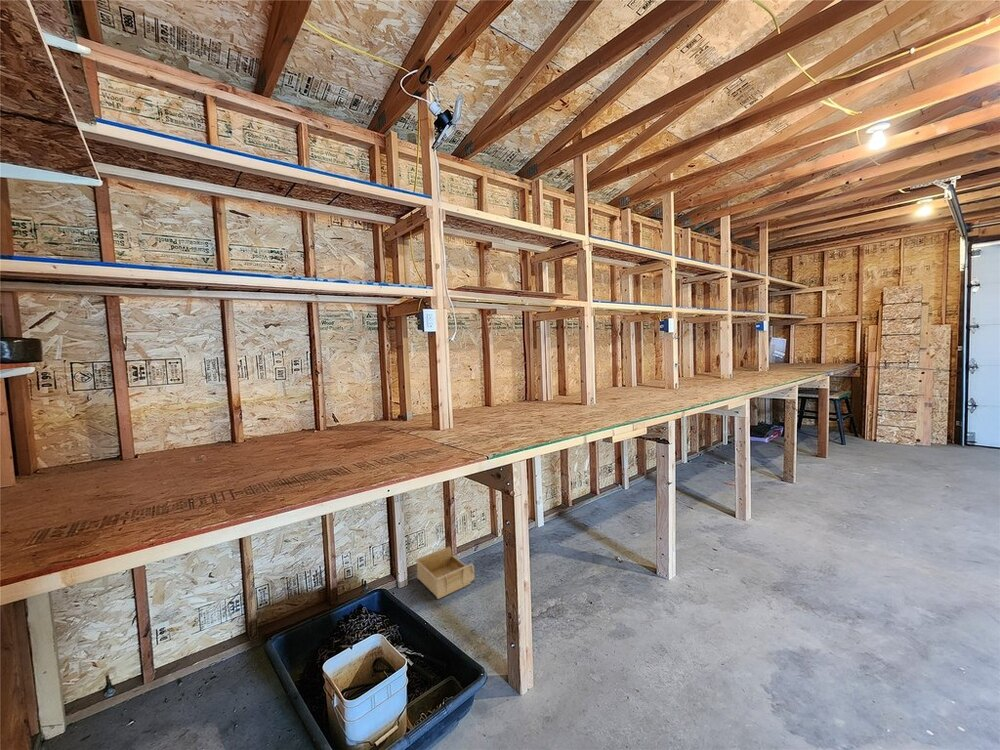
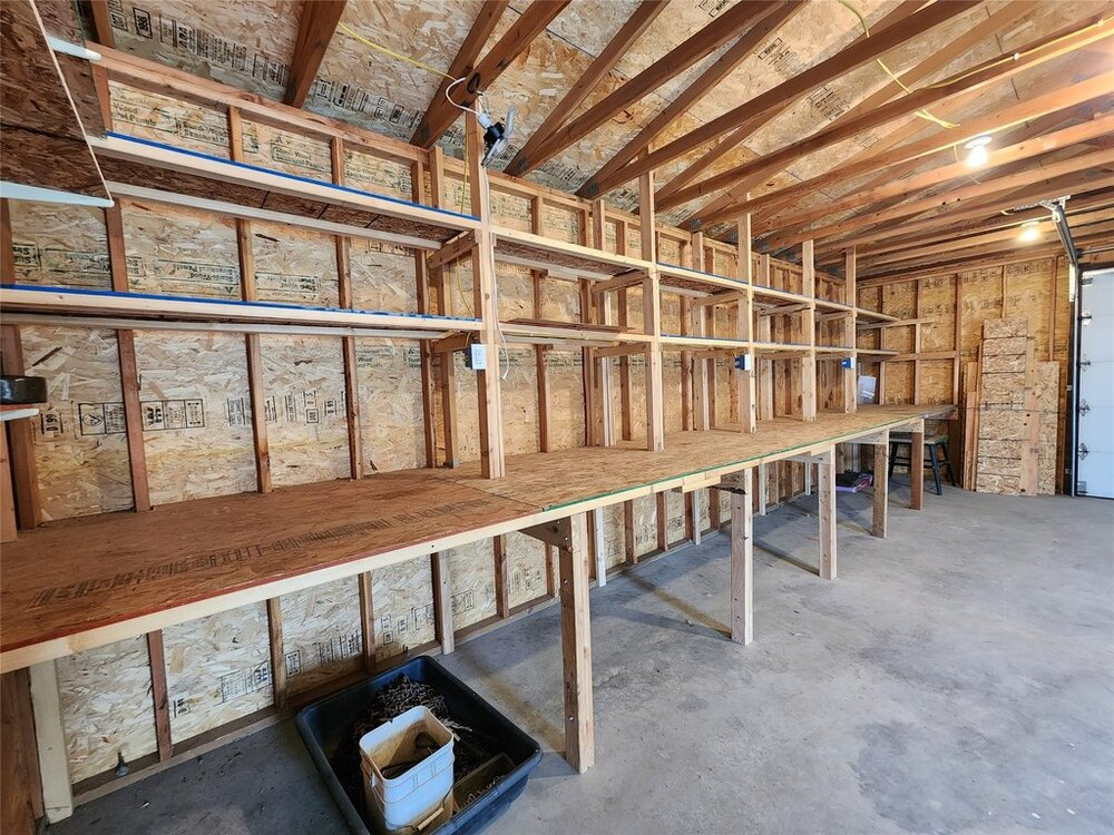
- storage bin [414,546,476,600]
